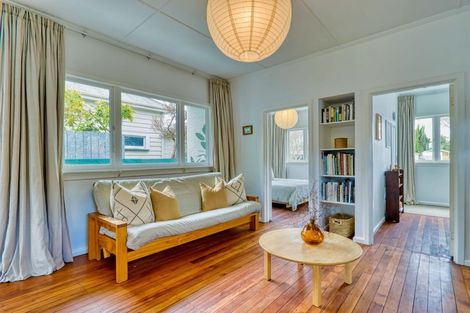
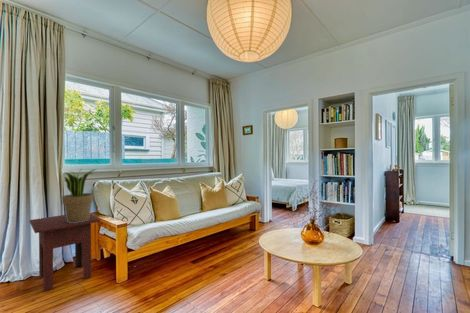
+ potted plant [61,167,97,223]
+ side table [29,213,101,293]
